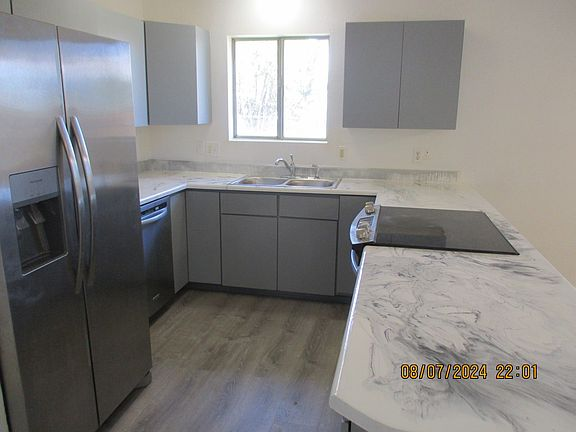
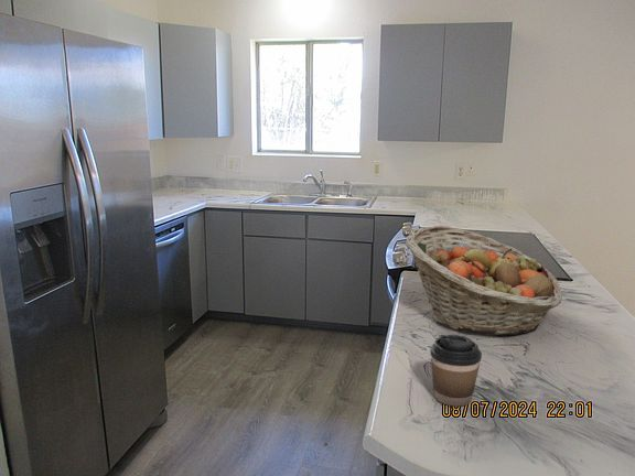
+ coffee cup [429,334,483,408]
+ fruit basket [405,225,563,336]
